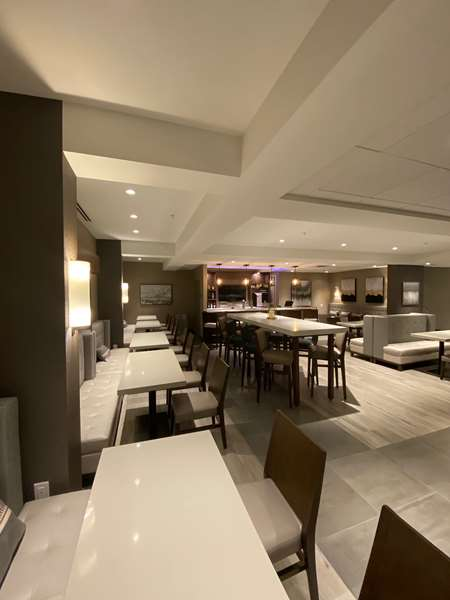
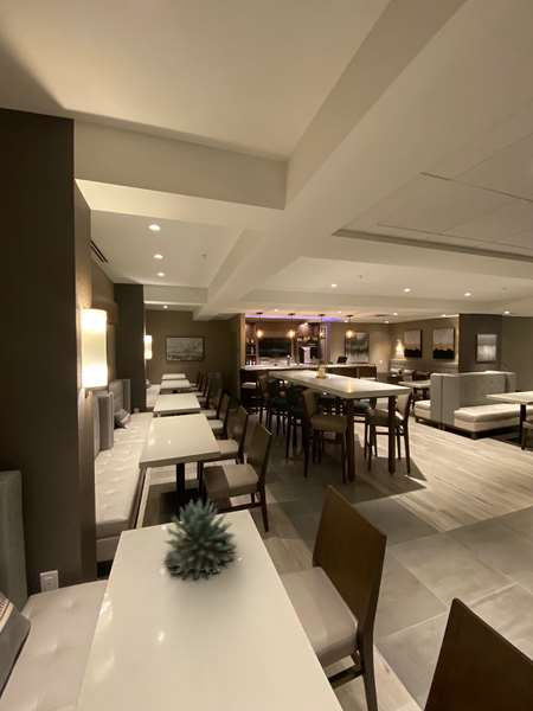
+ succulent plant [162,498,237,579]
